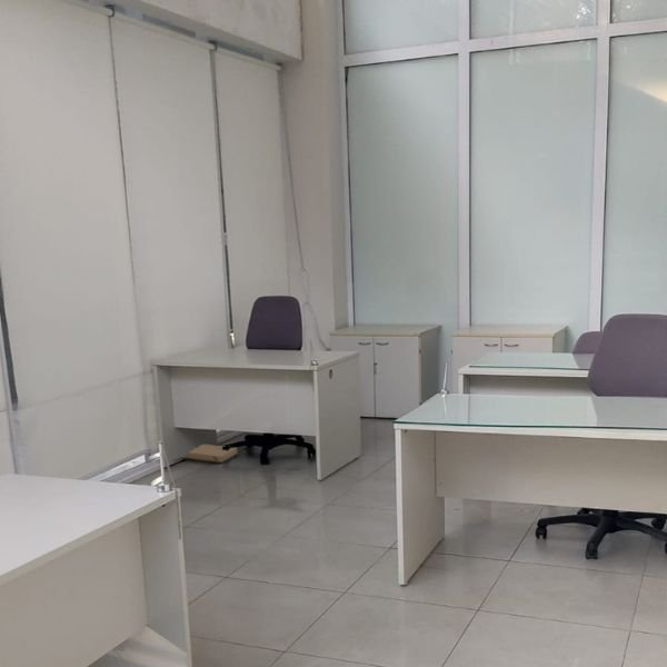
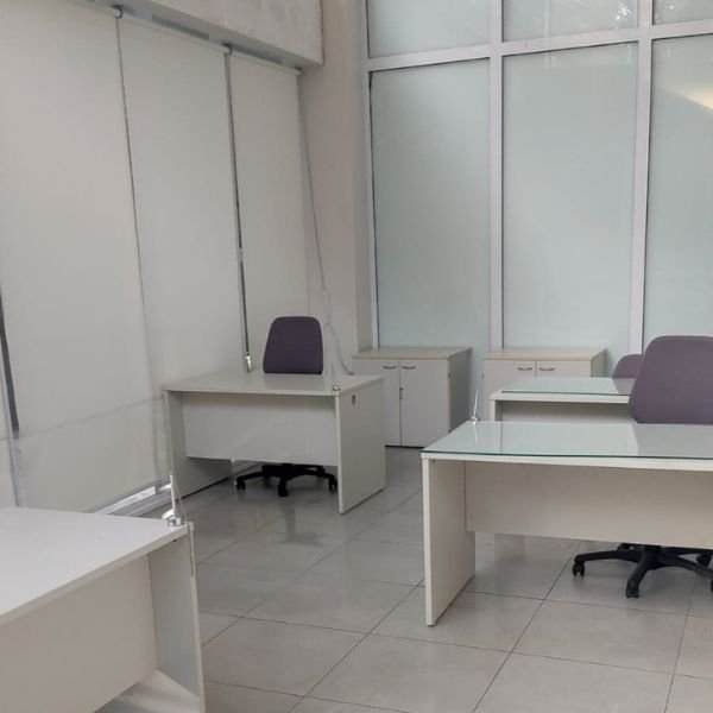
- cardboard box [181,444,239,465]
